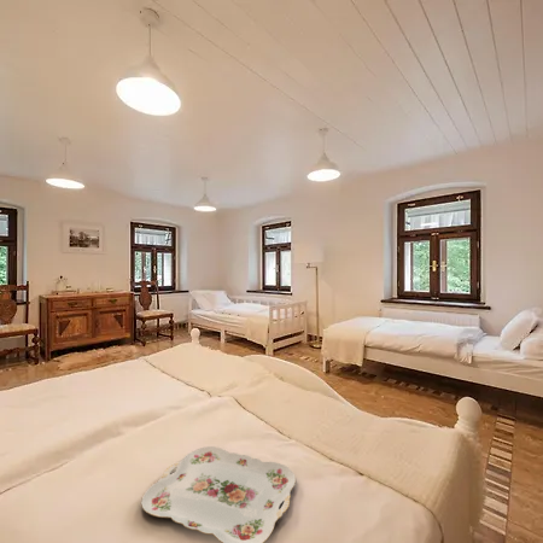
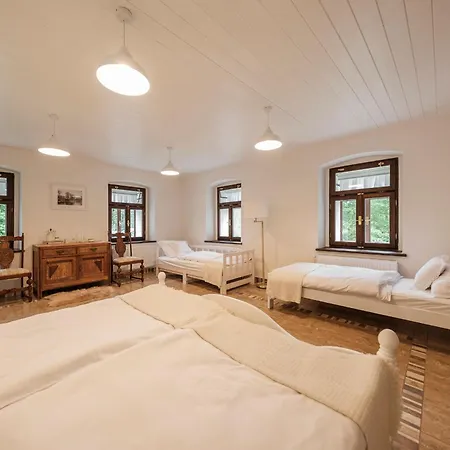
- serving tray [140,445,297,543]
